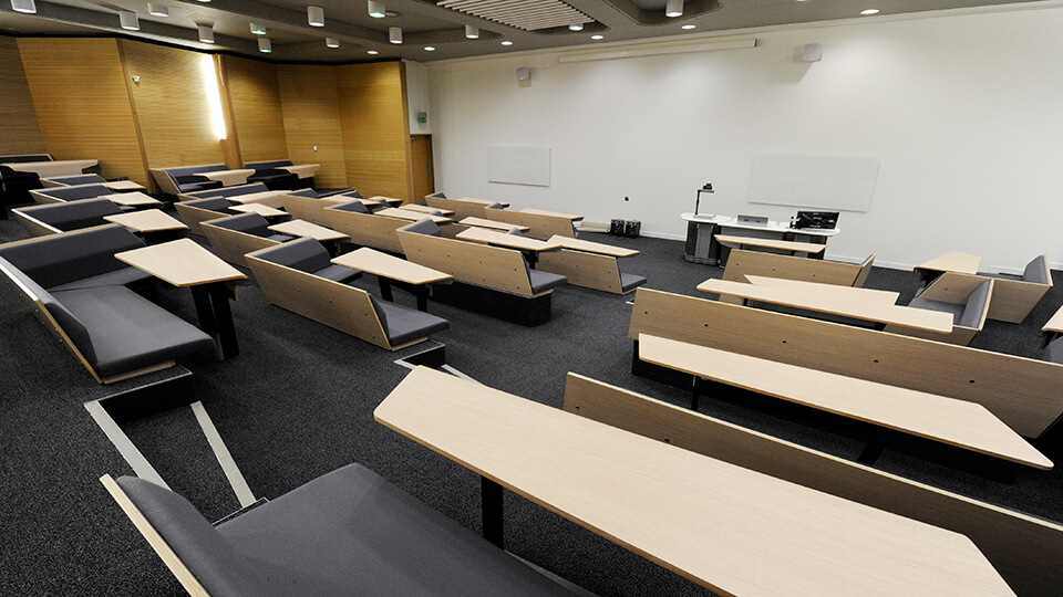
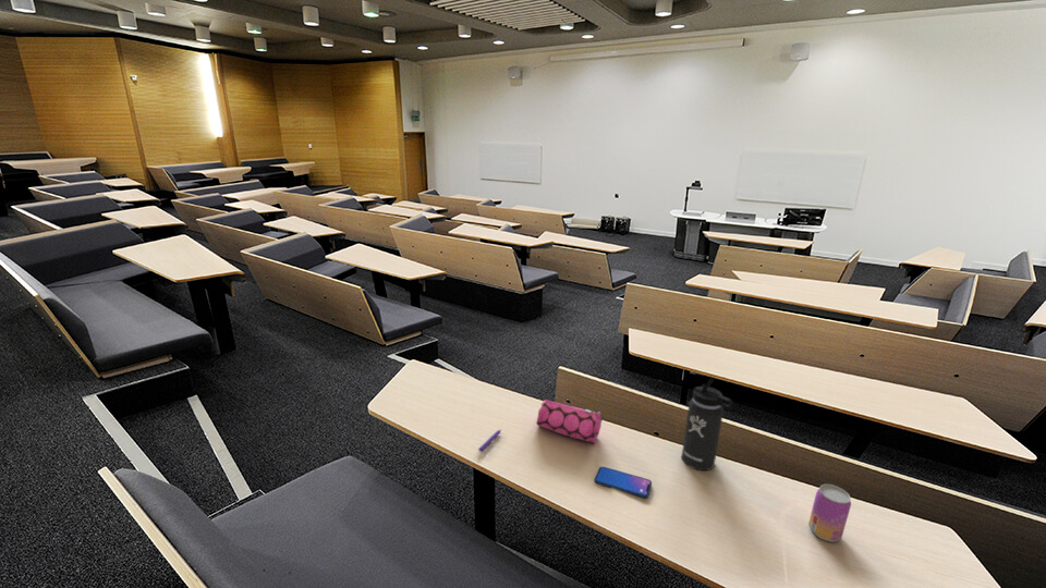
+ pencil case [535,399,605,444]
+ beer can [807,483,852,543]
+ smartphone [594,466,653,499]
+ thermos bottle [680,378,733,471]
+ pen [477,428,502,453]
